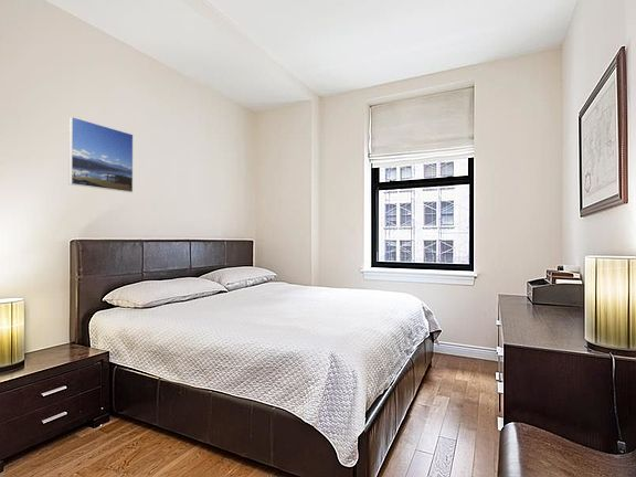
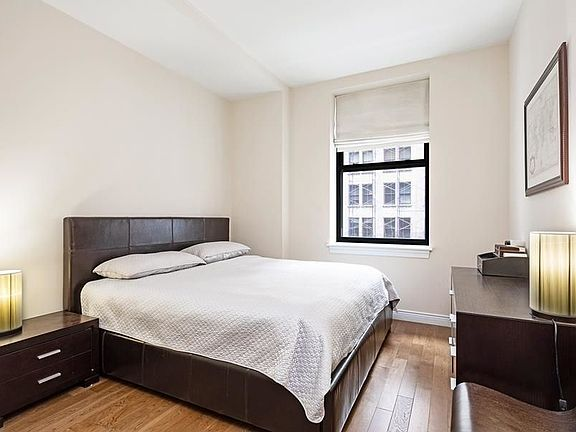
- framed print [67,116,135,193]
